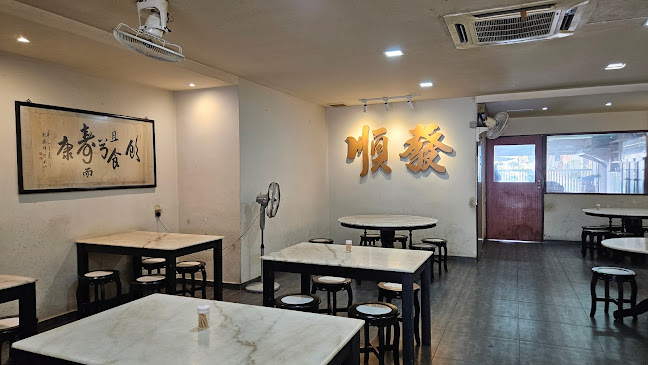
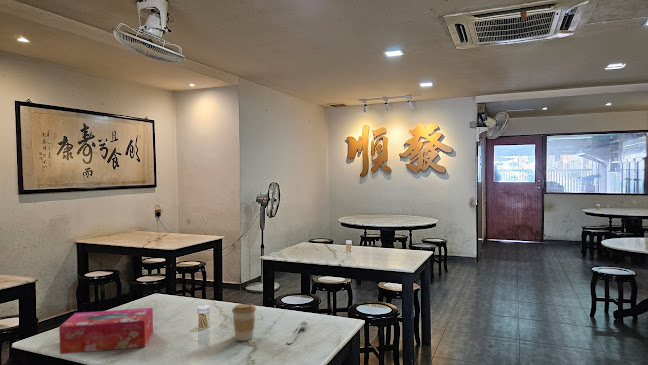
+ coffee cup [231,303,257,342]
+ spoon [286,320,309,345]
+ tissue box [58,307,154,355]
